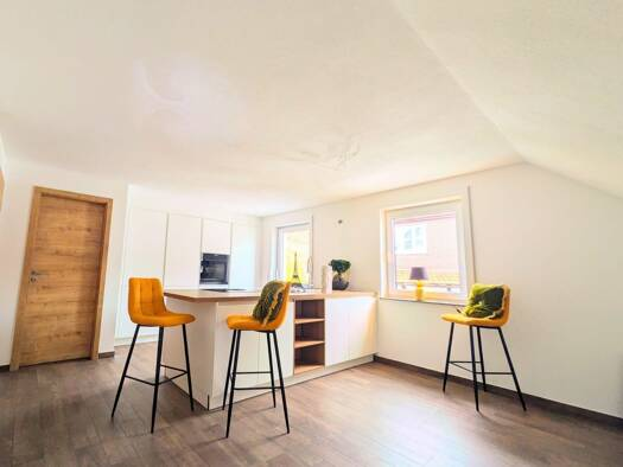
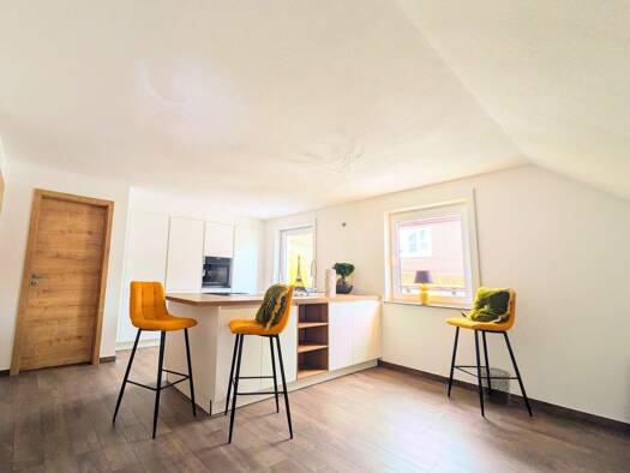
+ waste bin [480,366,512,408]
